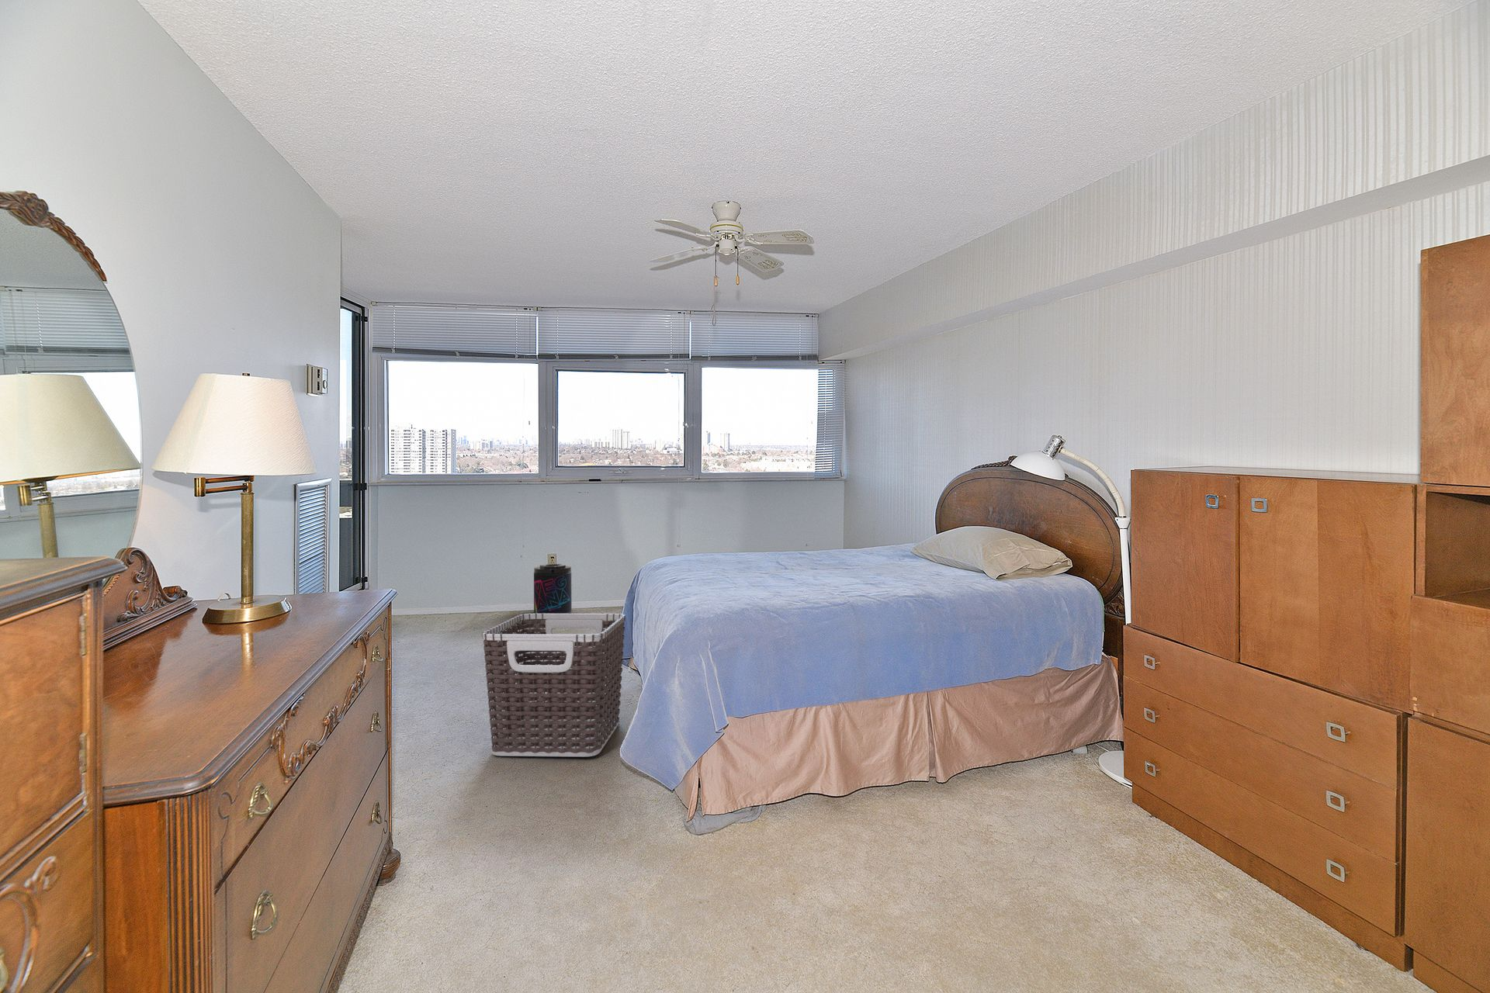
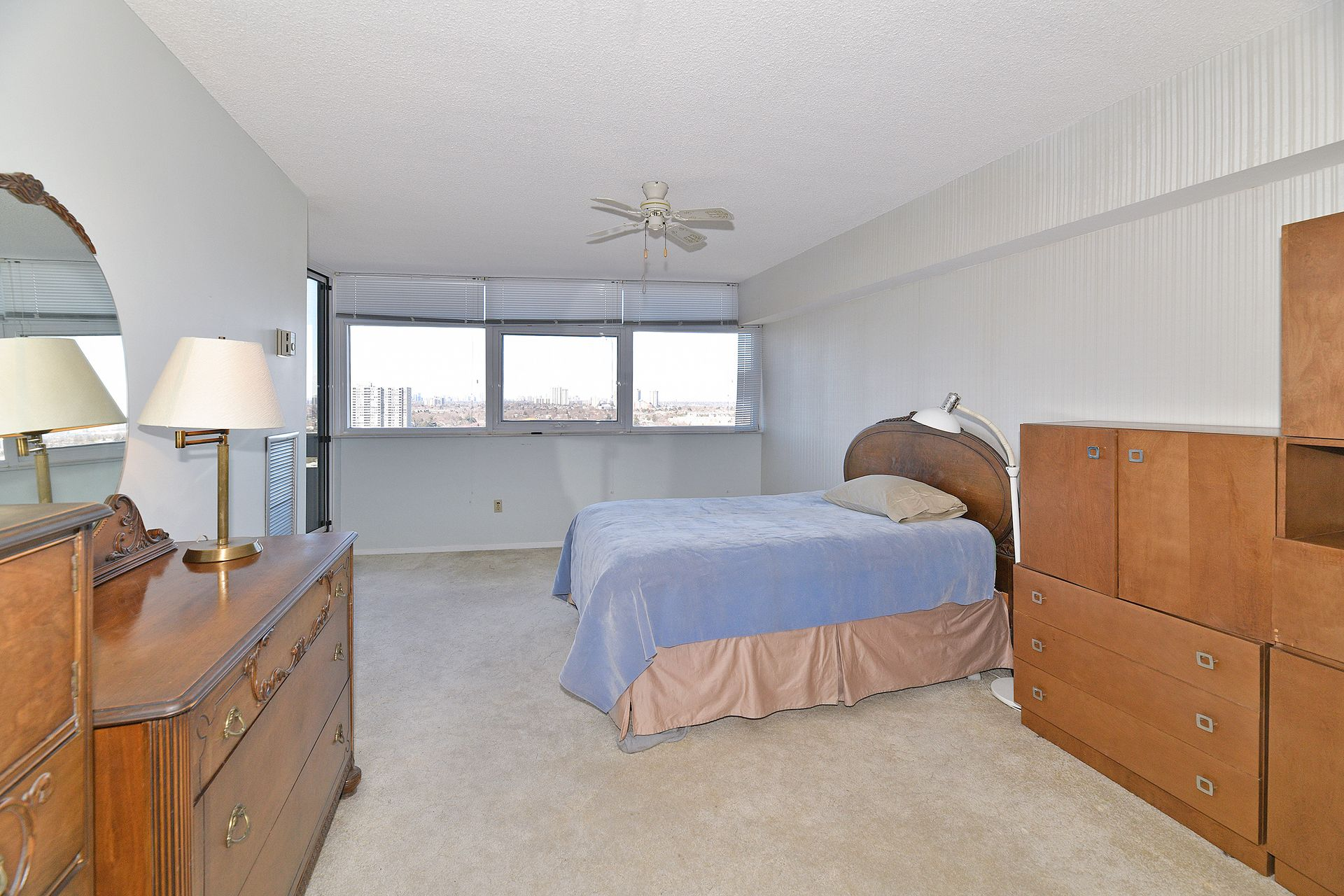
- clothes hamper [481,612,626,757]
- supplement container [533,563,573,614]
